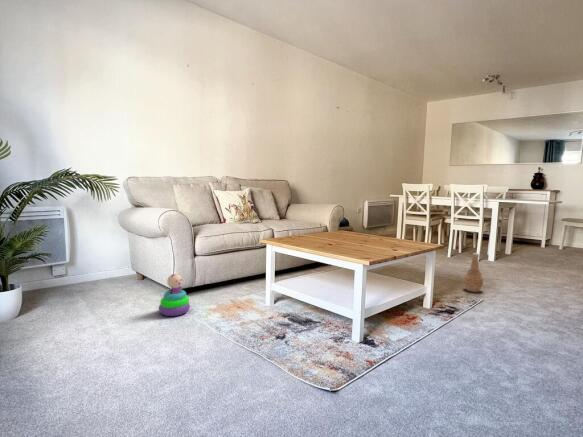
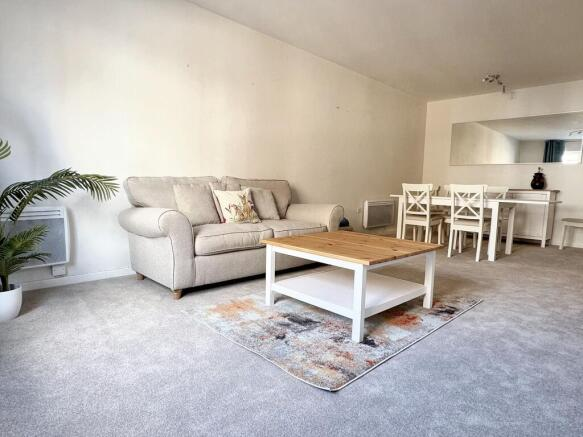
- stacking toy [158,273,191,317]
- vase [463,252,484,293]
